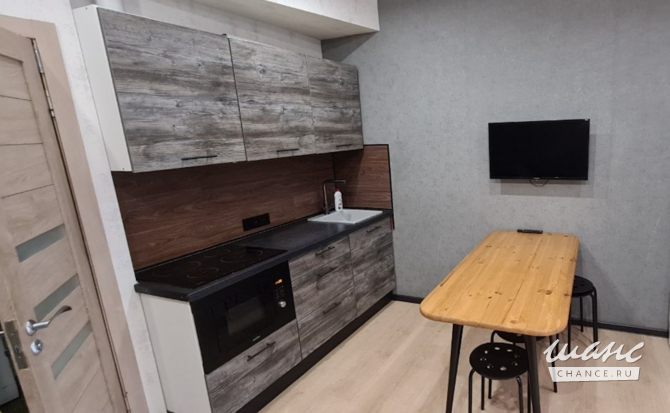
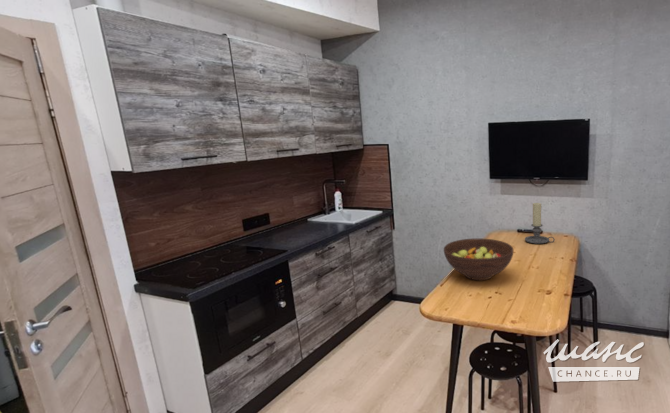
+ candle holder [524,202,556,245]
+ fruit bowl [443,238,514,281]
